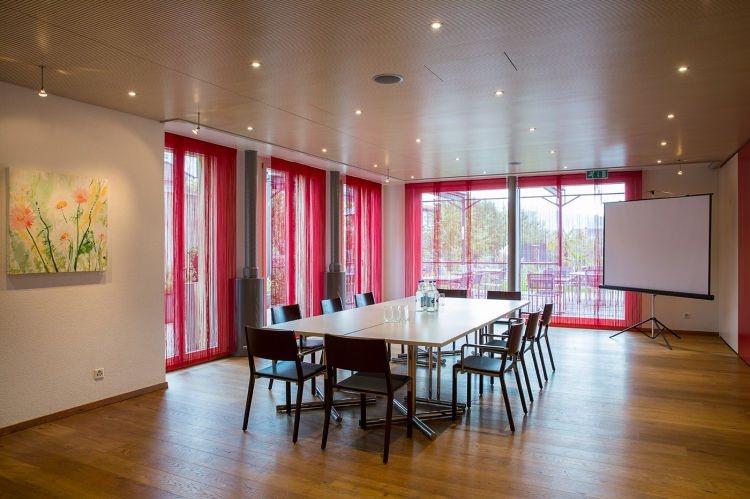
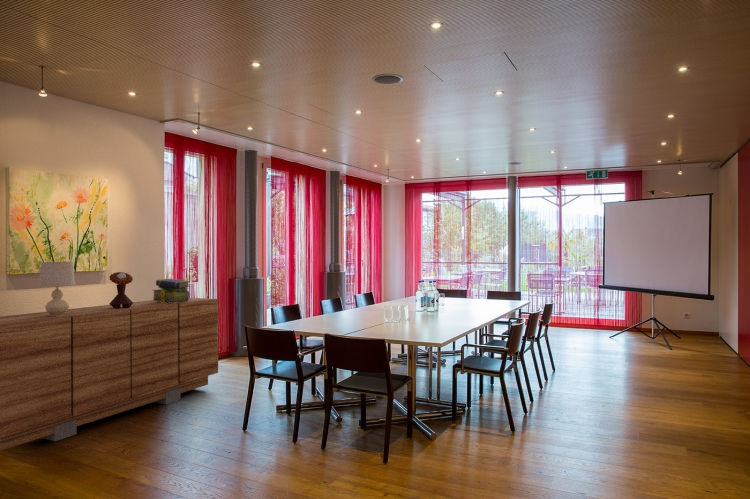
+ stack of books [151,278,191,303]
+ table lamp [38,261,76,316]
+ sideboard [0,297,219,451]
+ mushroom [108,271,134,309]
